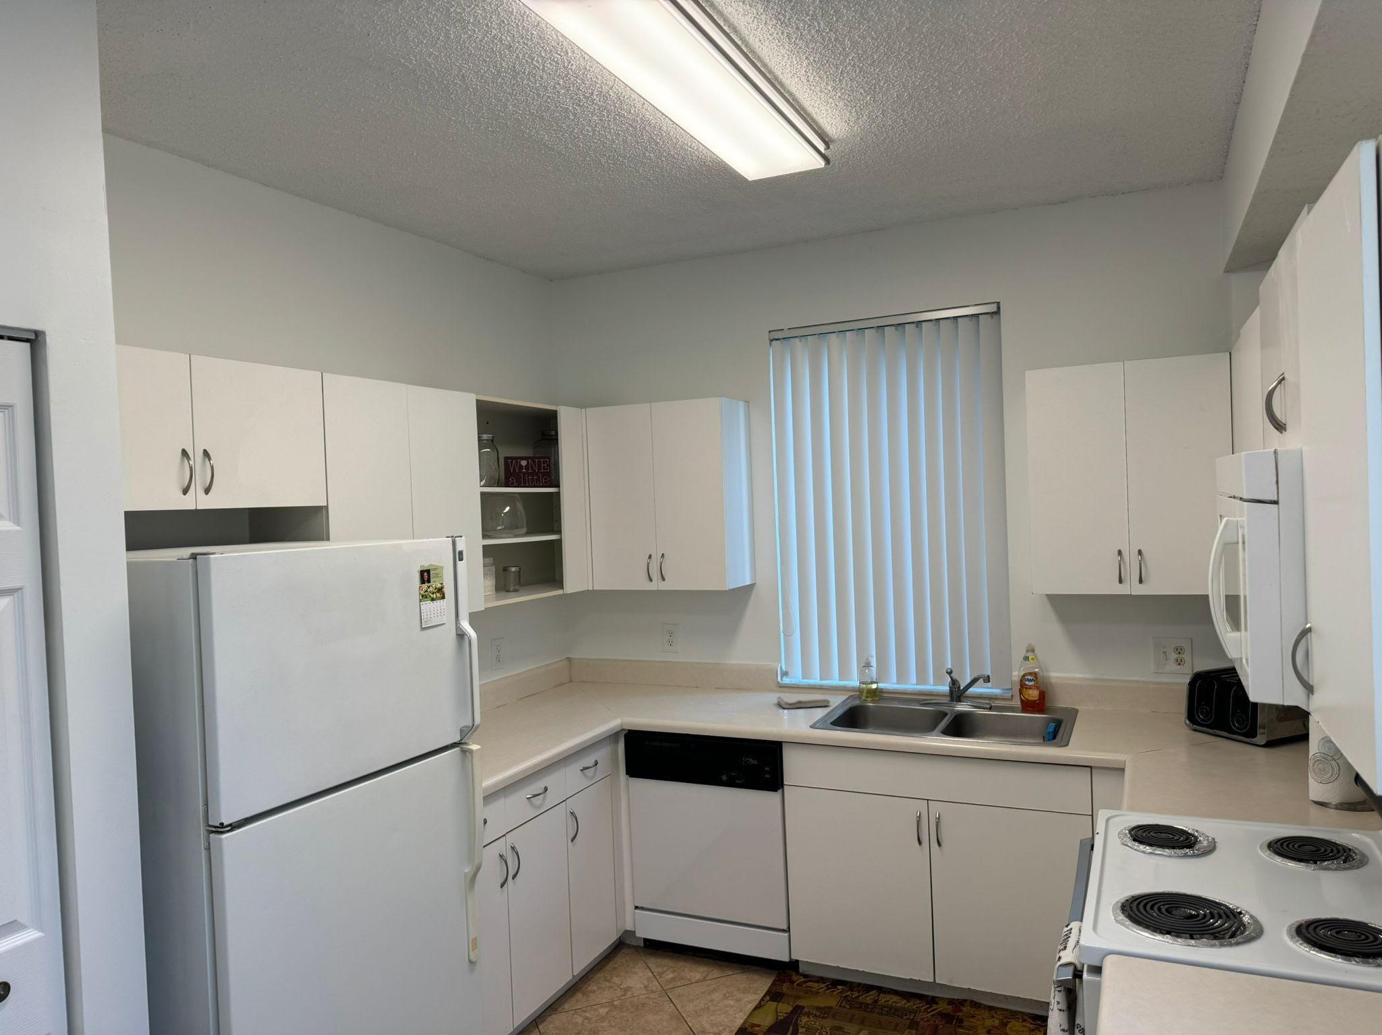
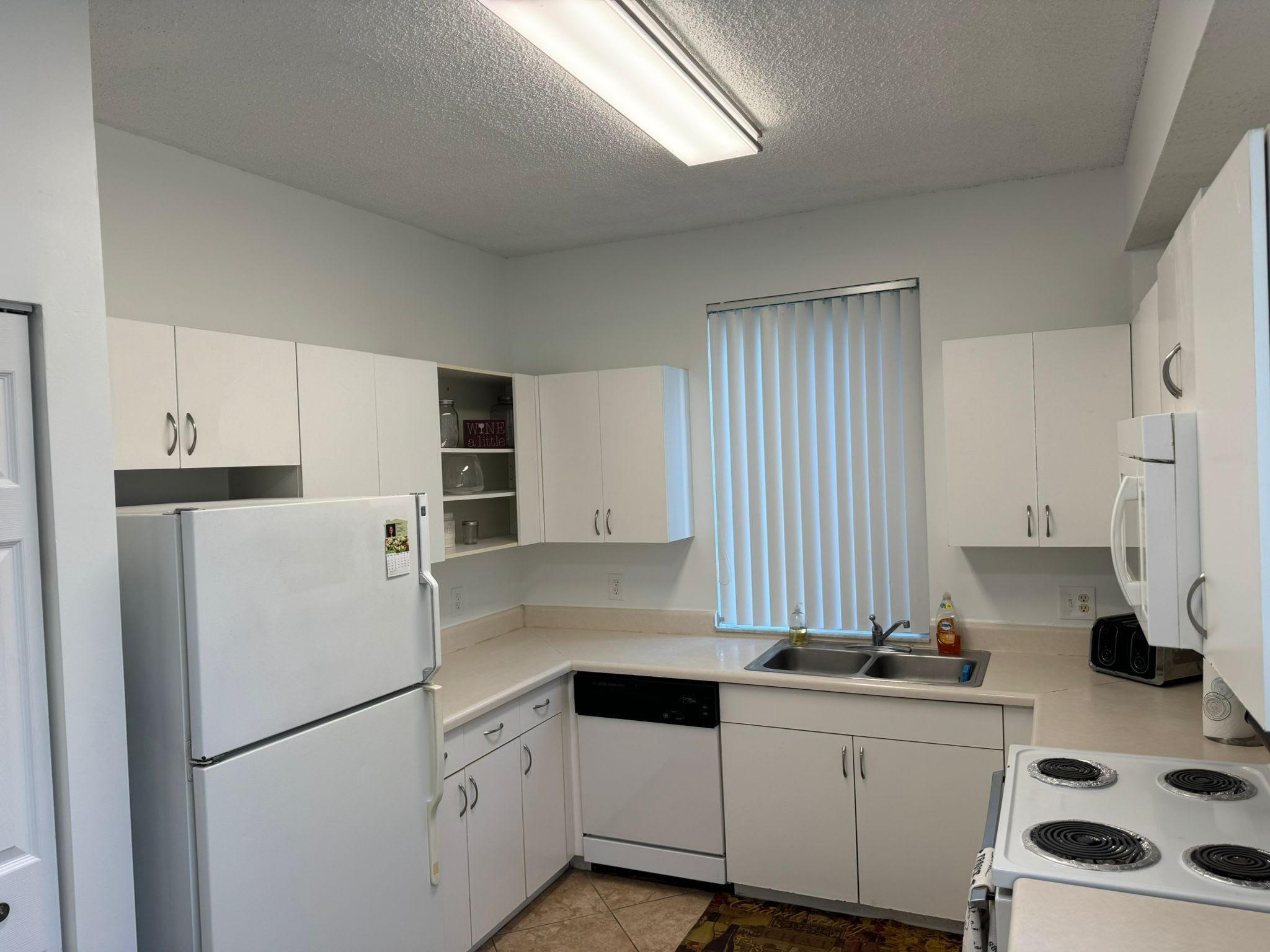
- washcloth [776,694,830,709]
